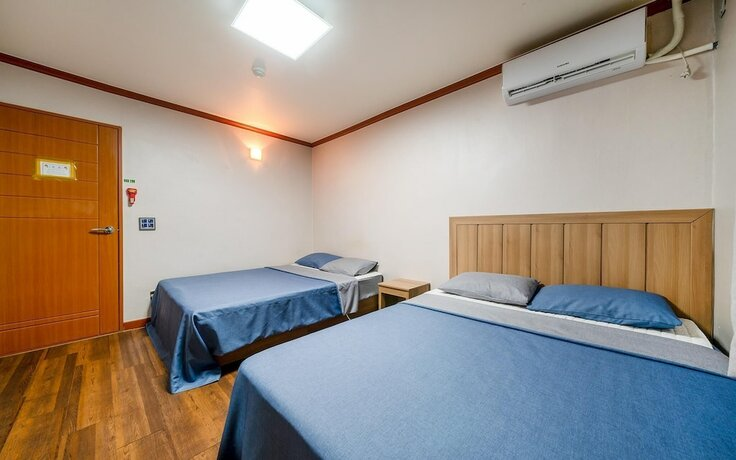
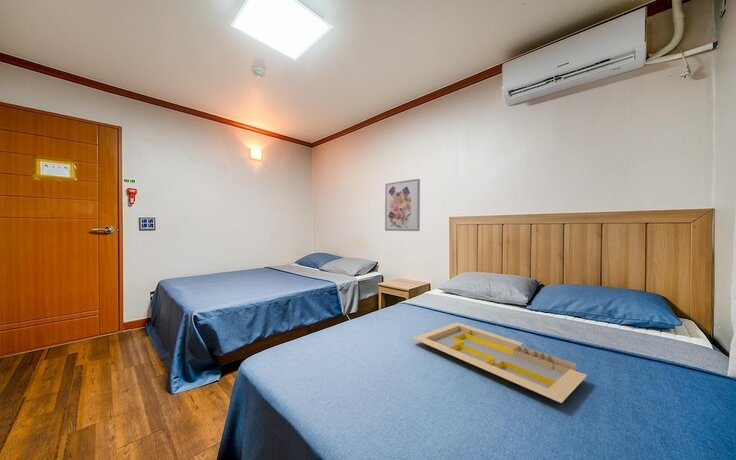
+ wall art [384,178,421,232]
+ serving tray [412,321,588,404]
